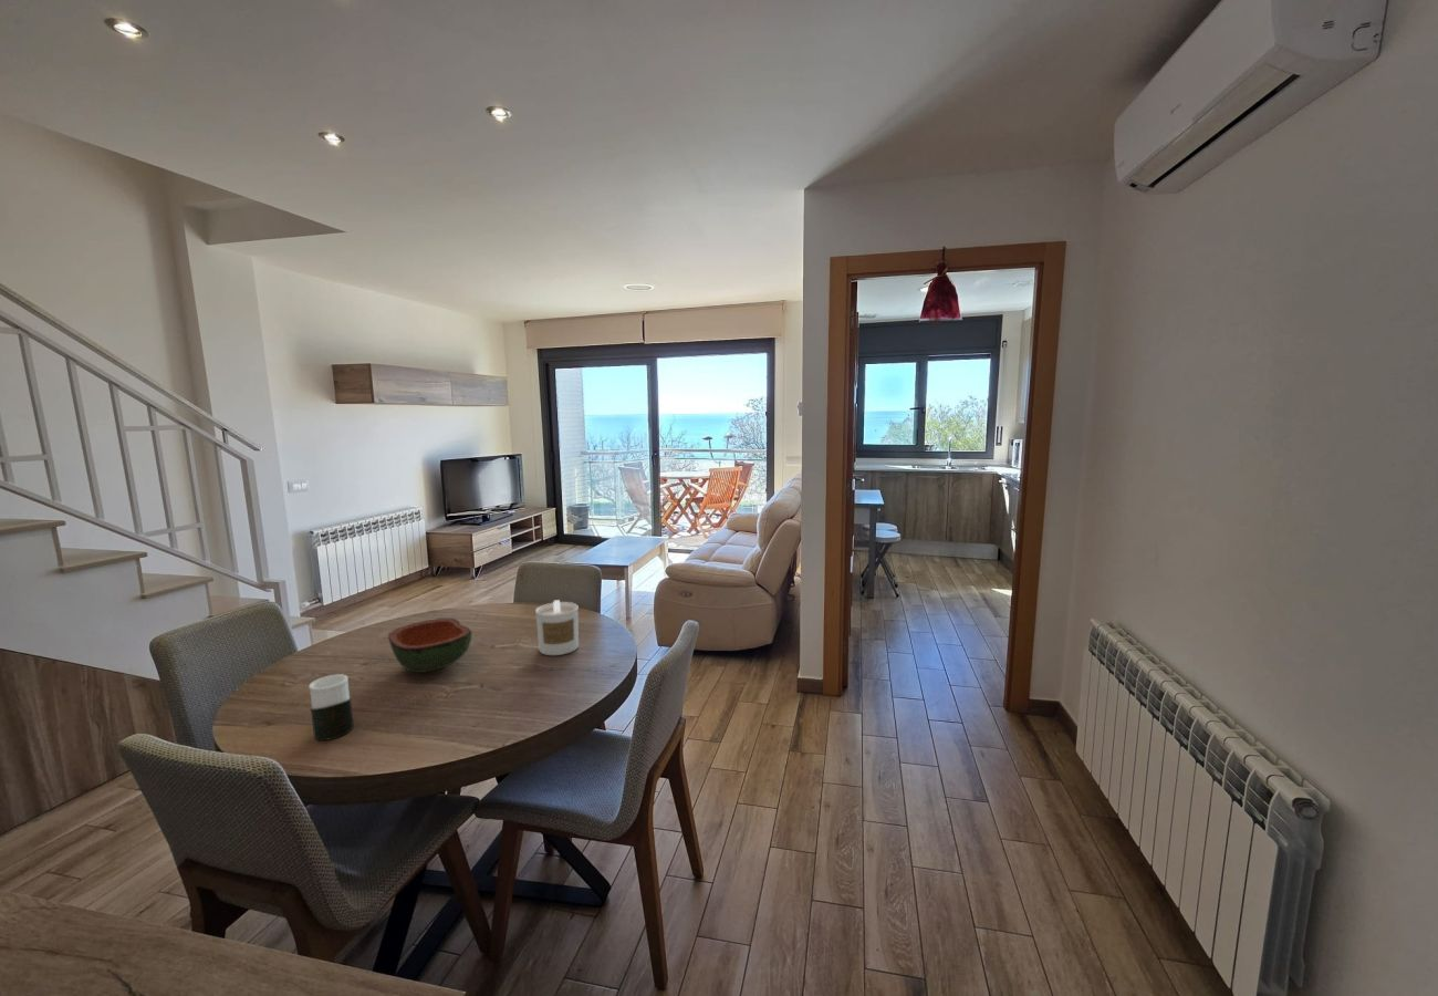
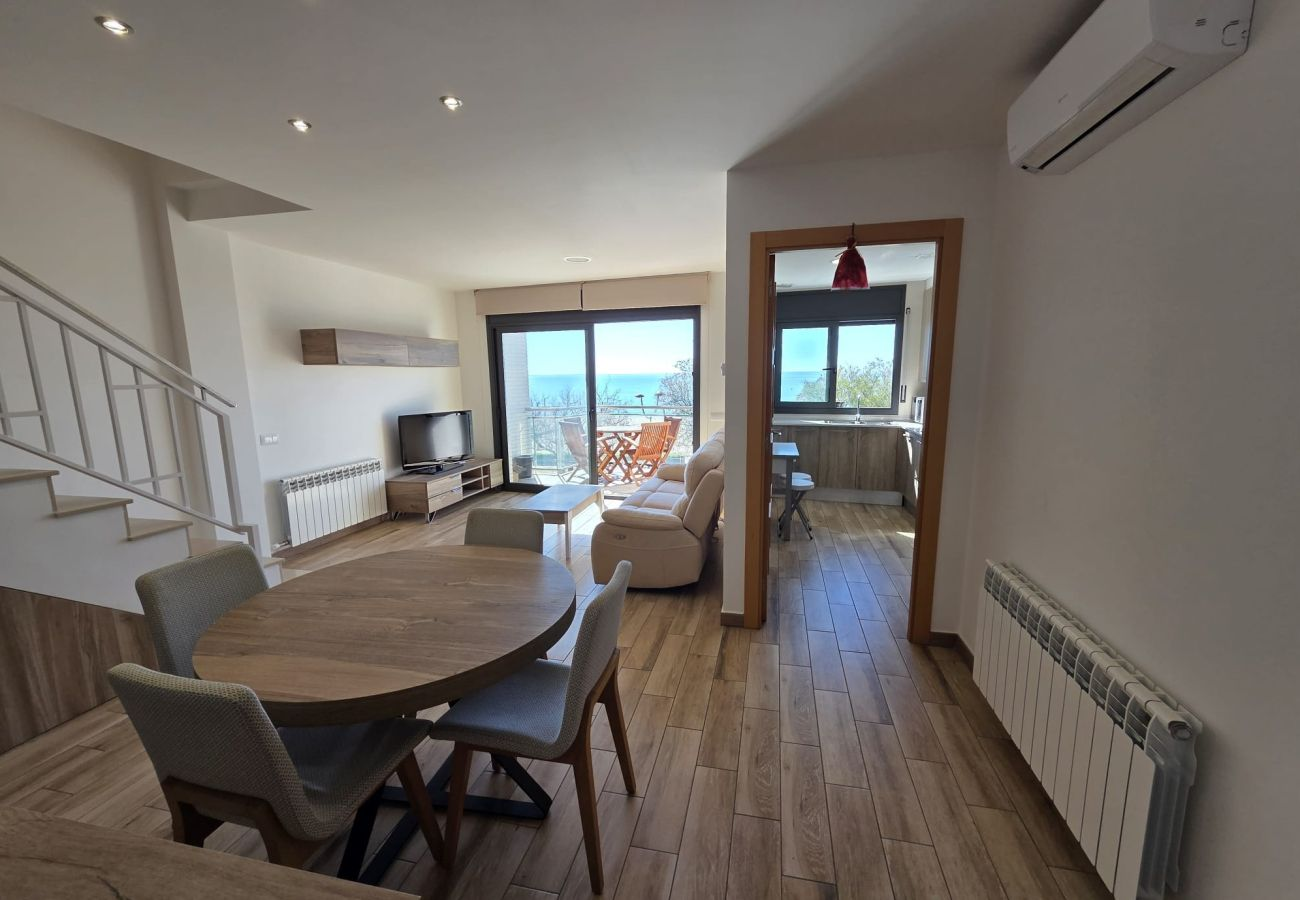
- candle [534,599,580,656]
- cup [308,673,355,741]
- bowl [387,618,472,674]
